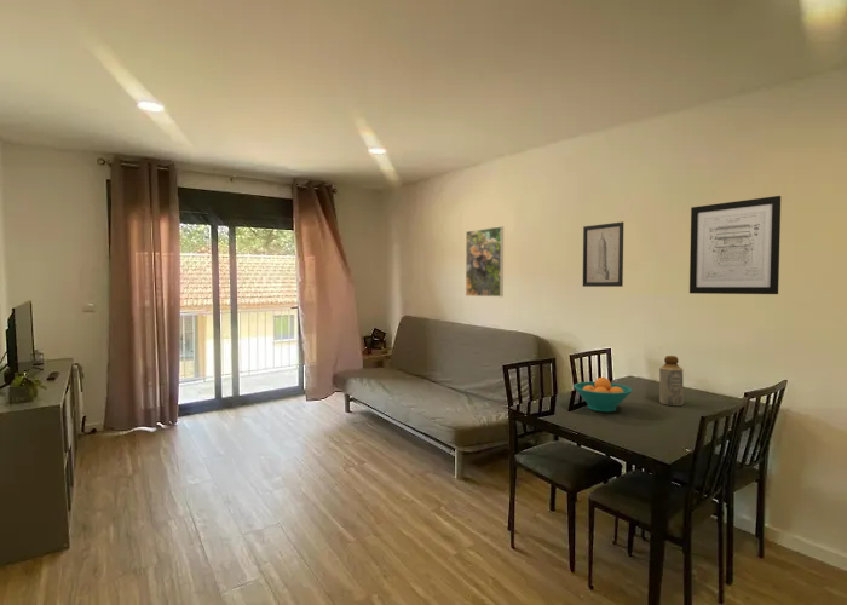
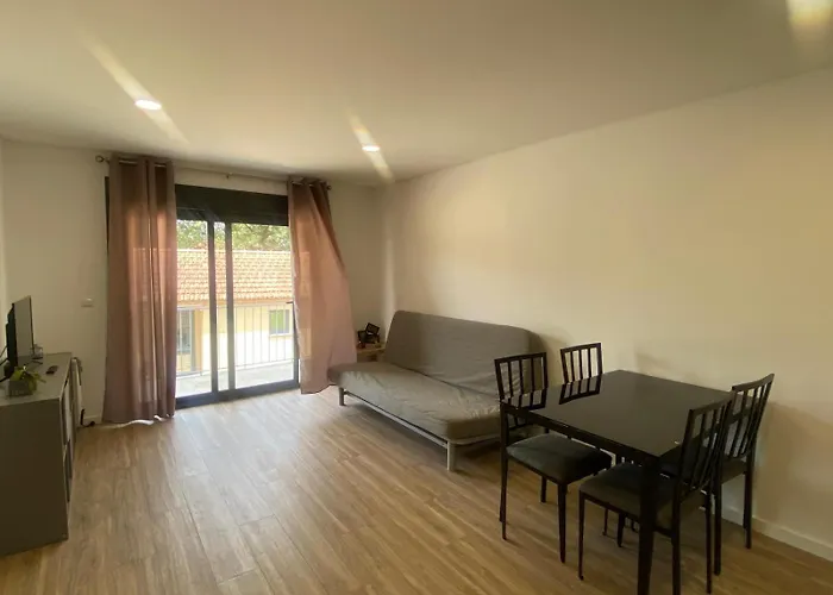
- wall art [688,195,782,295]
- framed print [465,225,505,298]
- bottle [658,355,685,407]
- fruit bowl [572,376,634,413]
- wall art [582,220,624,288]
